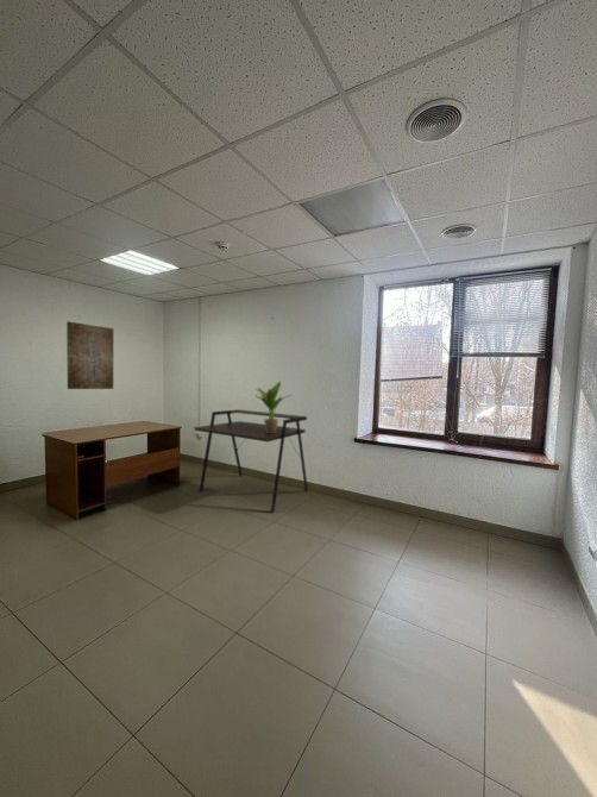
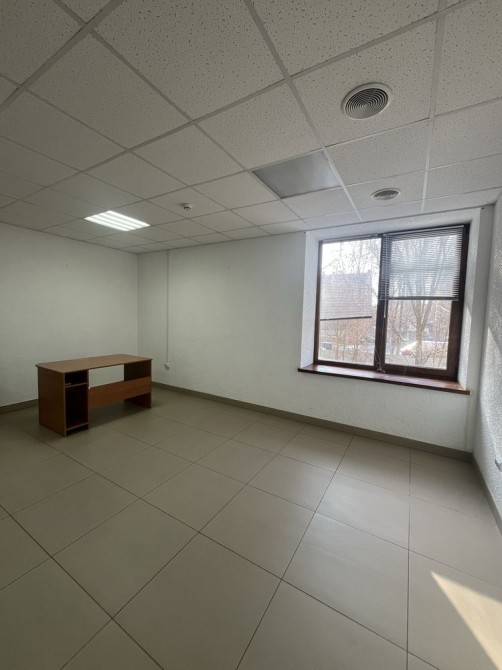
- potted plant [254,381,291,433]
- desk [193,408,309,514]
- wall art [65,320,114,390]
